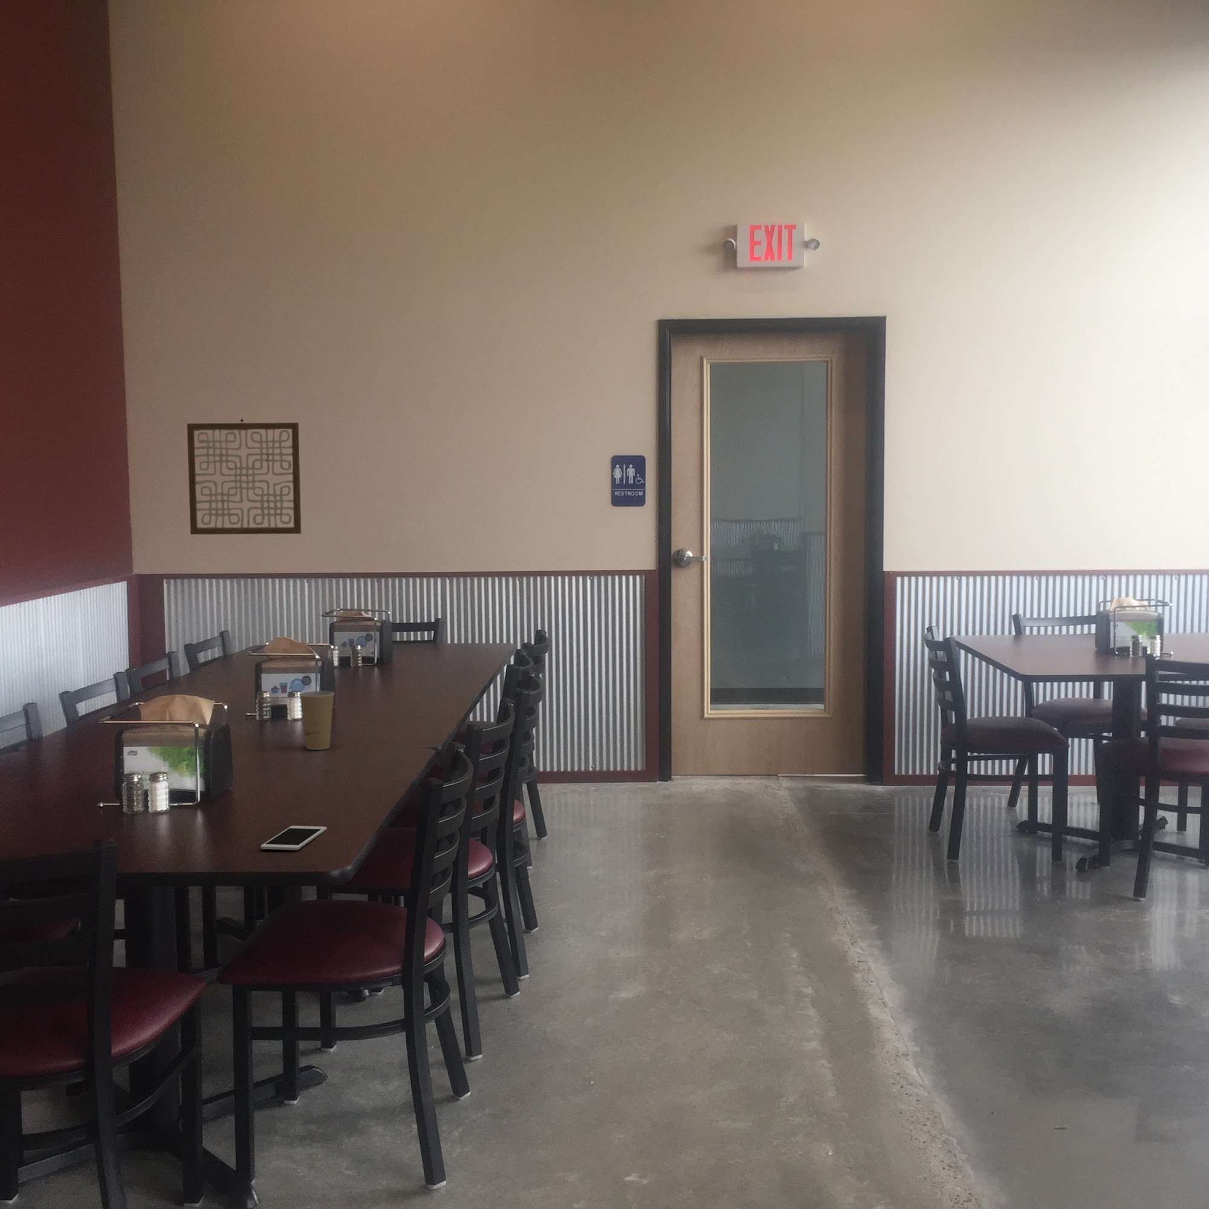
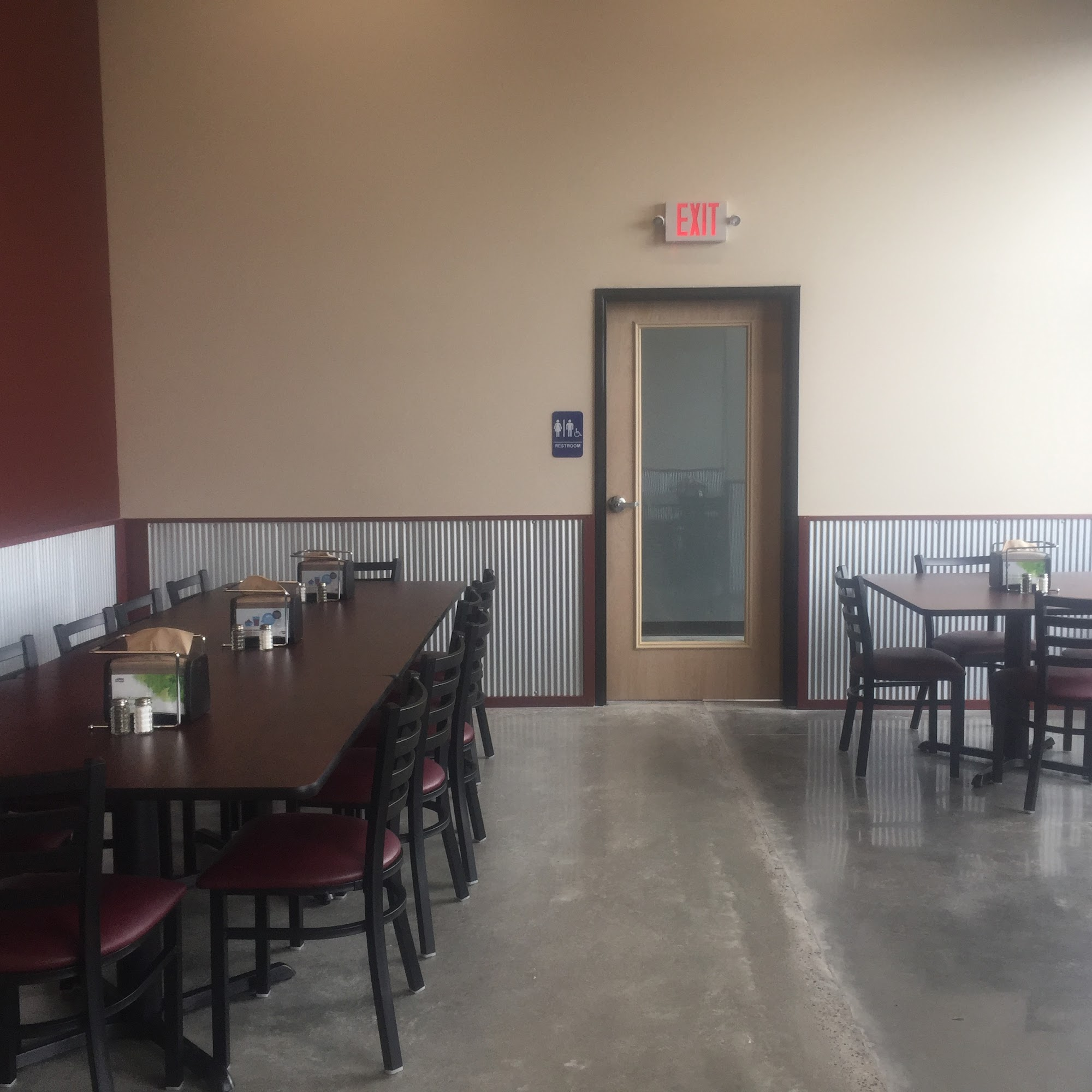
- wall art [186,418,301,535]
- cell phone [260,825,328,850]
- paper cup [299,691,334,751]
